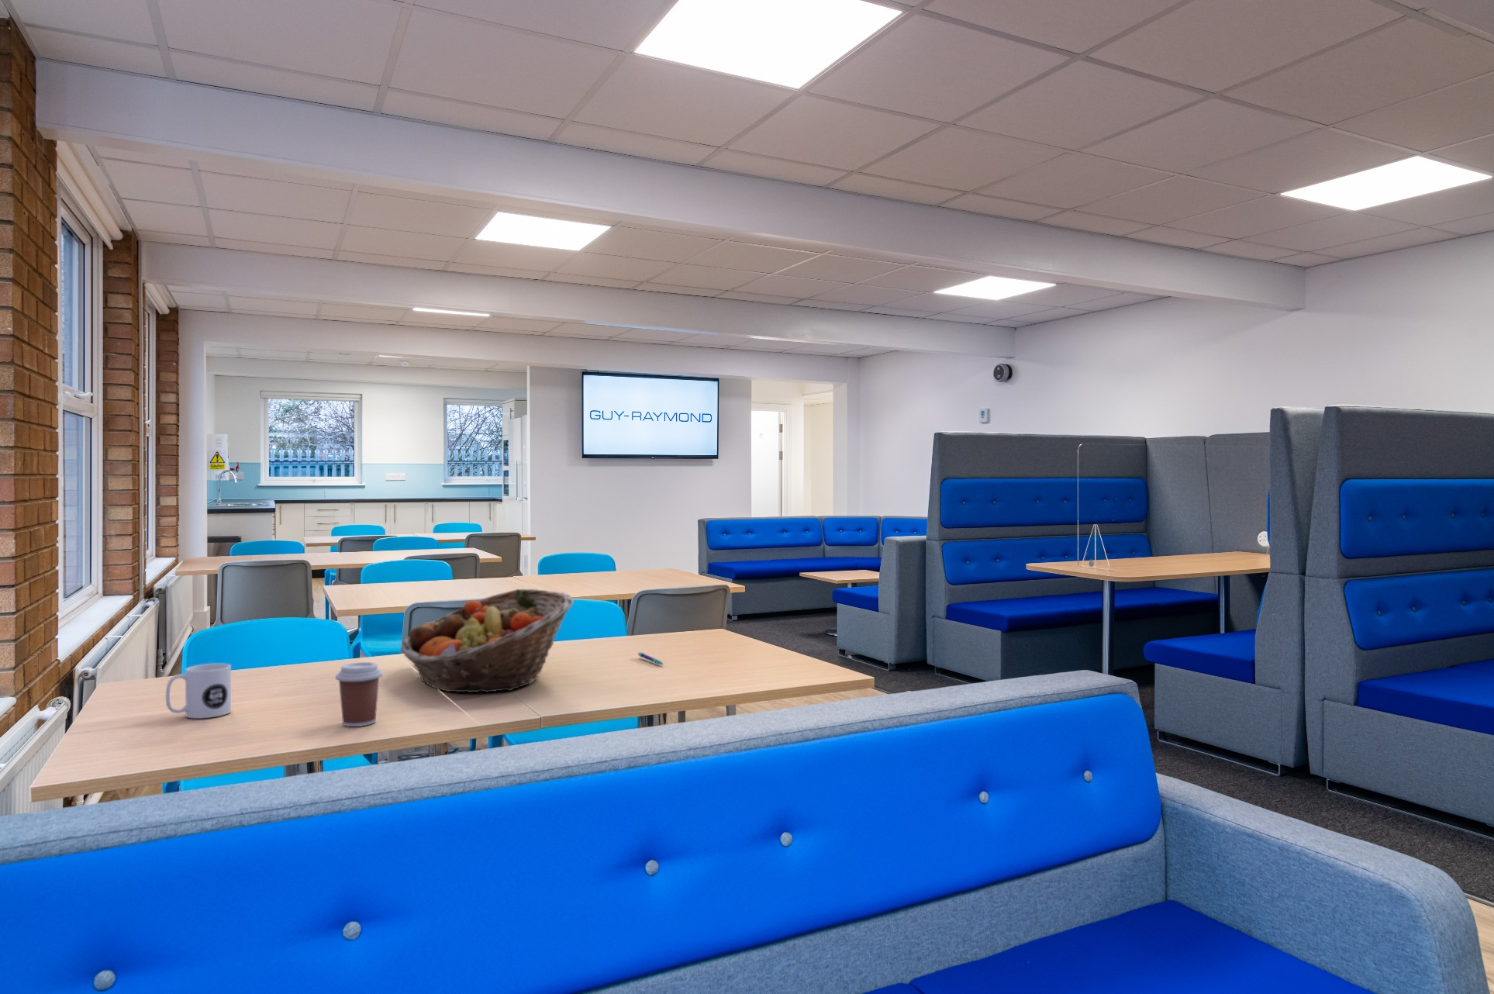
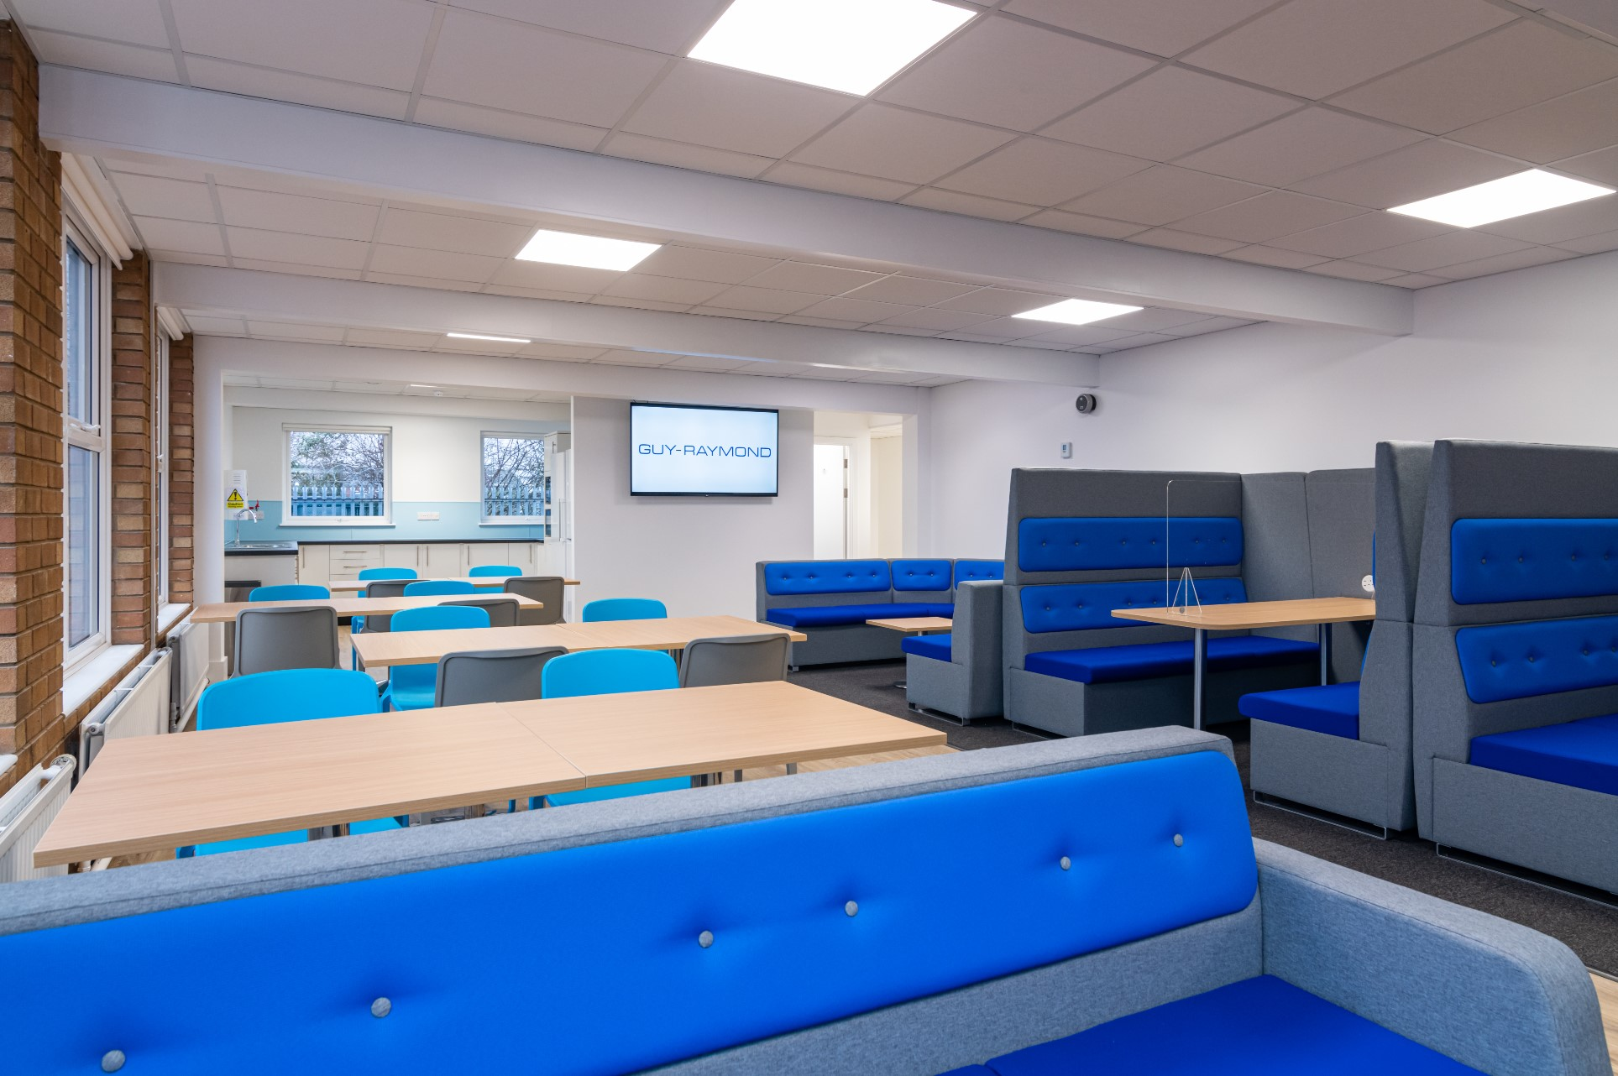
- fruit basket [400,588,575,693]
- coffee cup [335,661,383,728]
- pen [638,651,664,666]
- mug [165,663,232,719]
